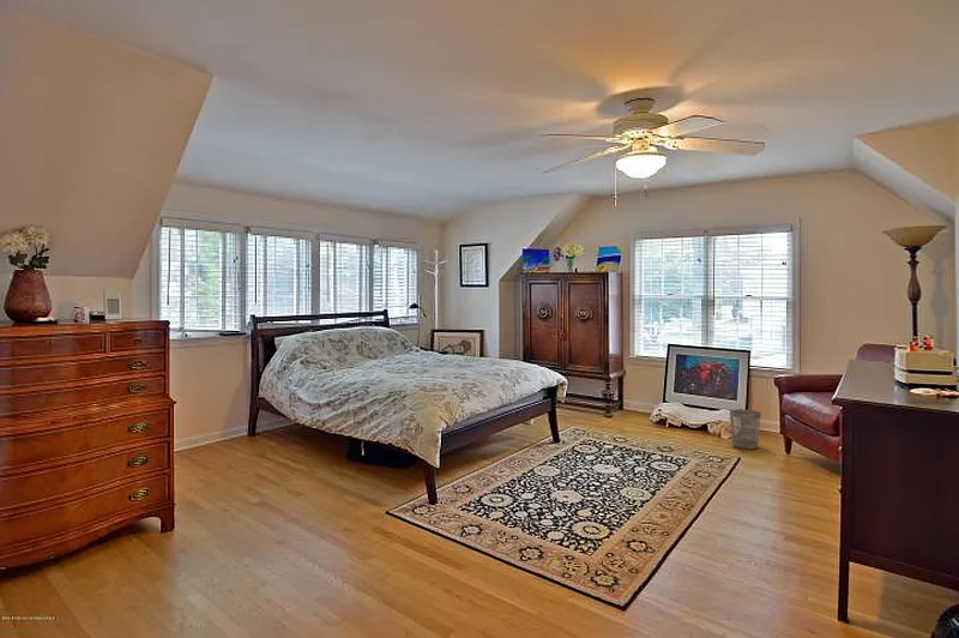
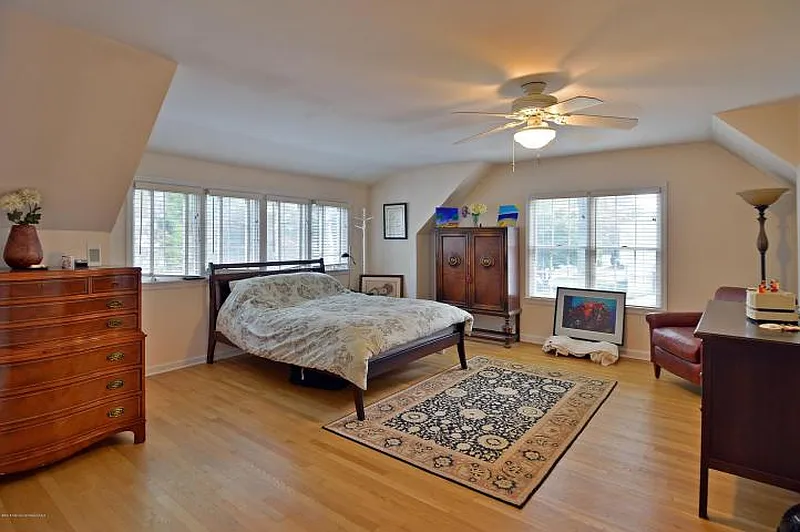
- wastebasket [729,408,762,450]
